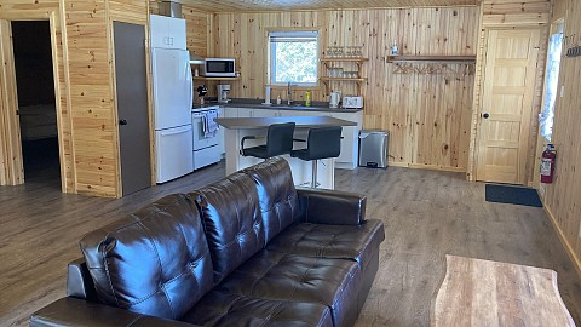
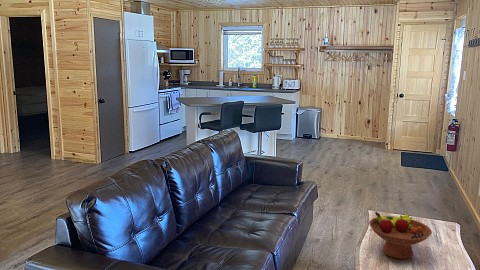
+ fruit bowl [368,211,433,260]
